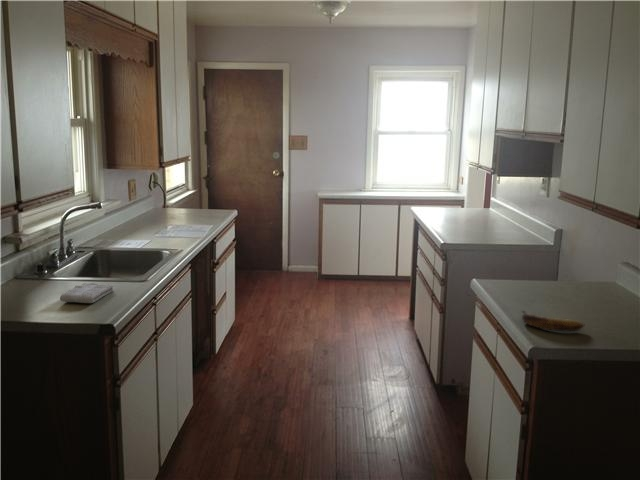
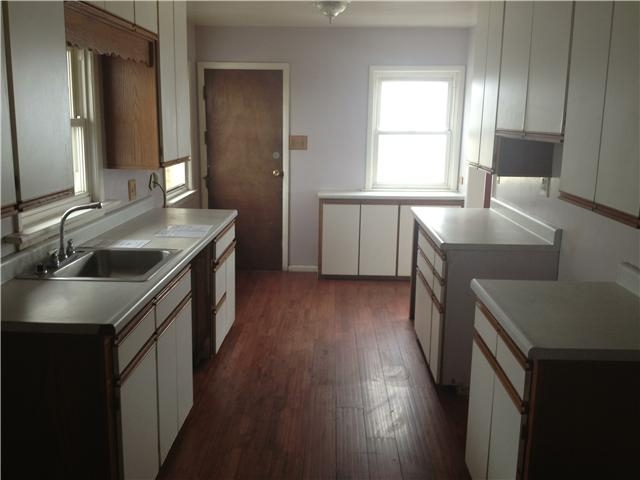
- banana [521,310,585,332]
- washcloth [59,282,115,304]
